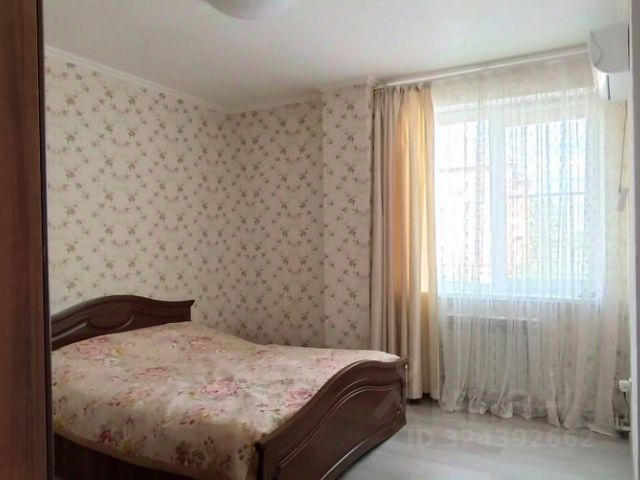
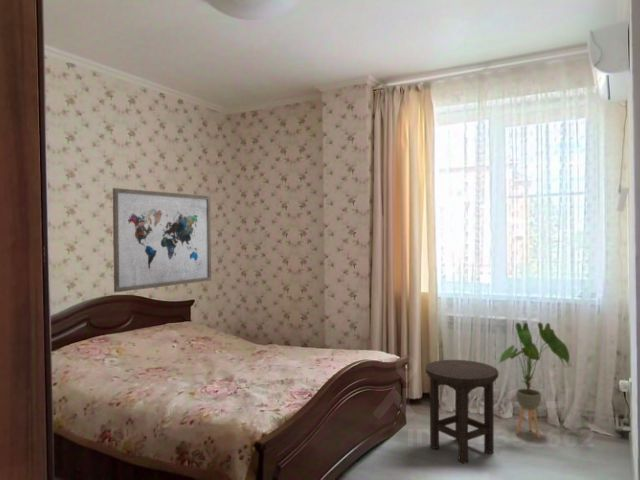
+ house plant [497,321,571,439]
+ wall art [112,187,212,293]
+ stool [425,359,499,465]
